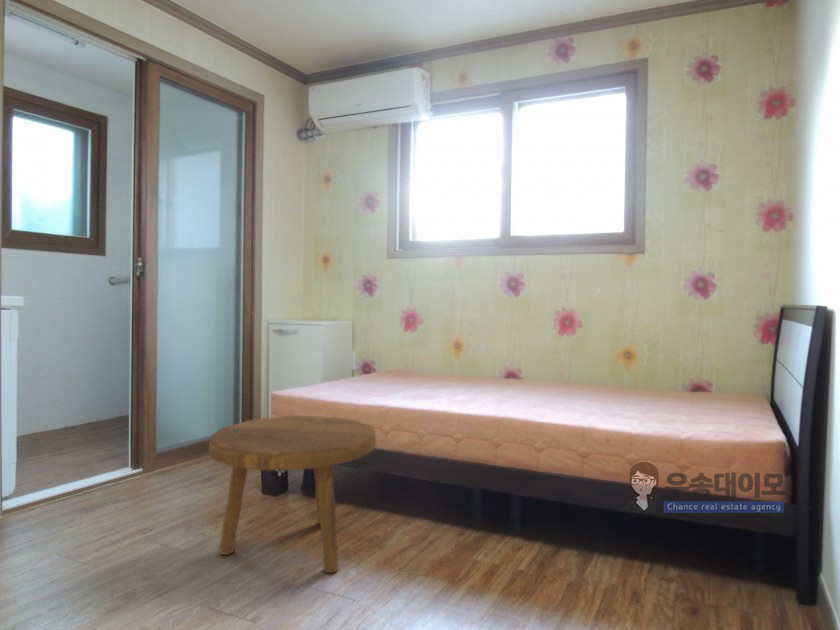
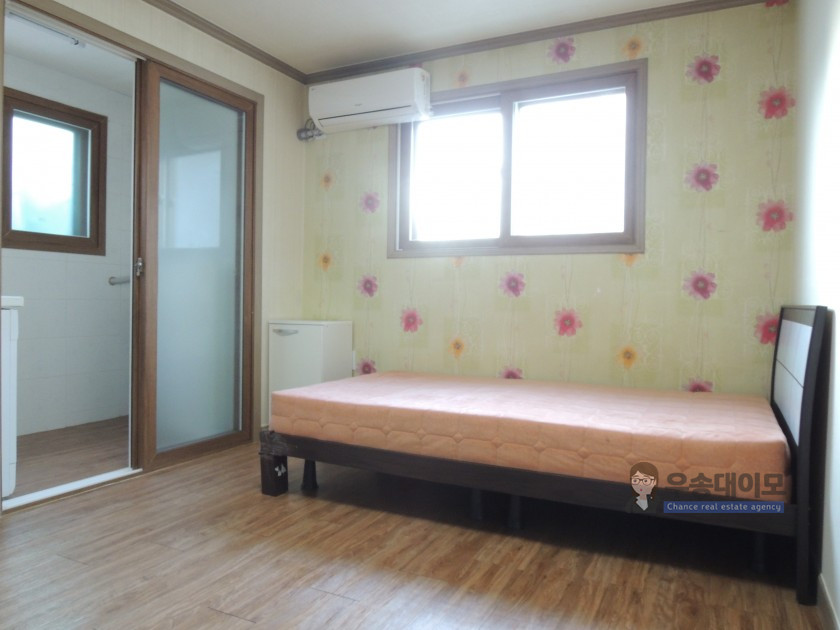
- footstool [208,414,377,574]
